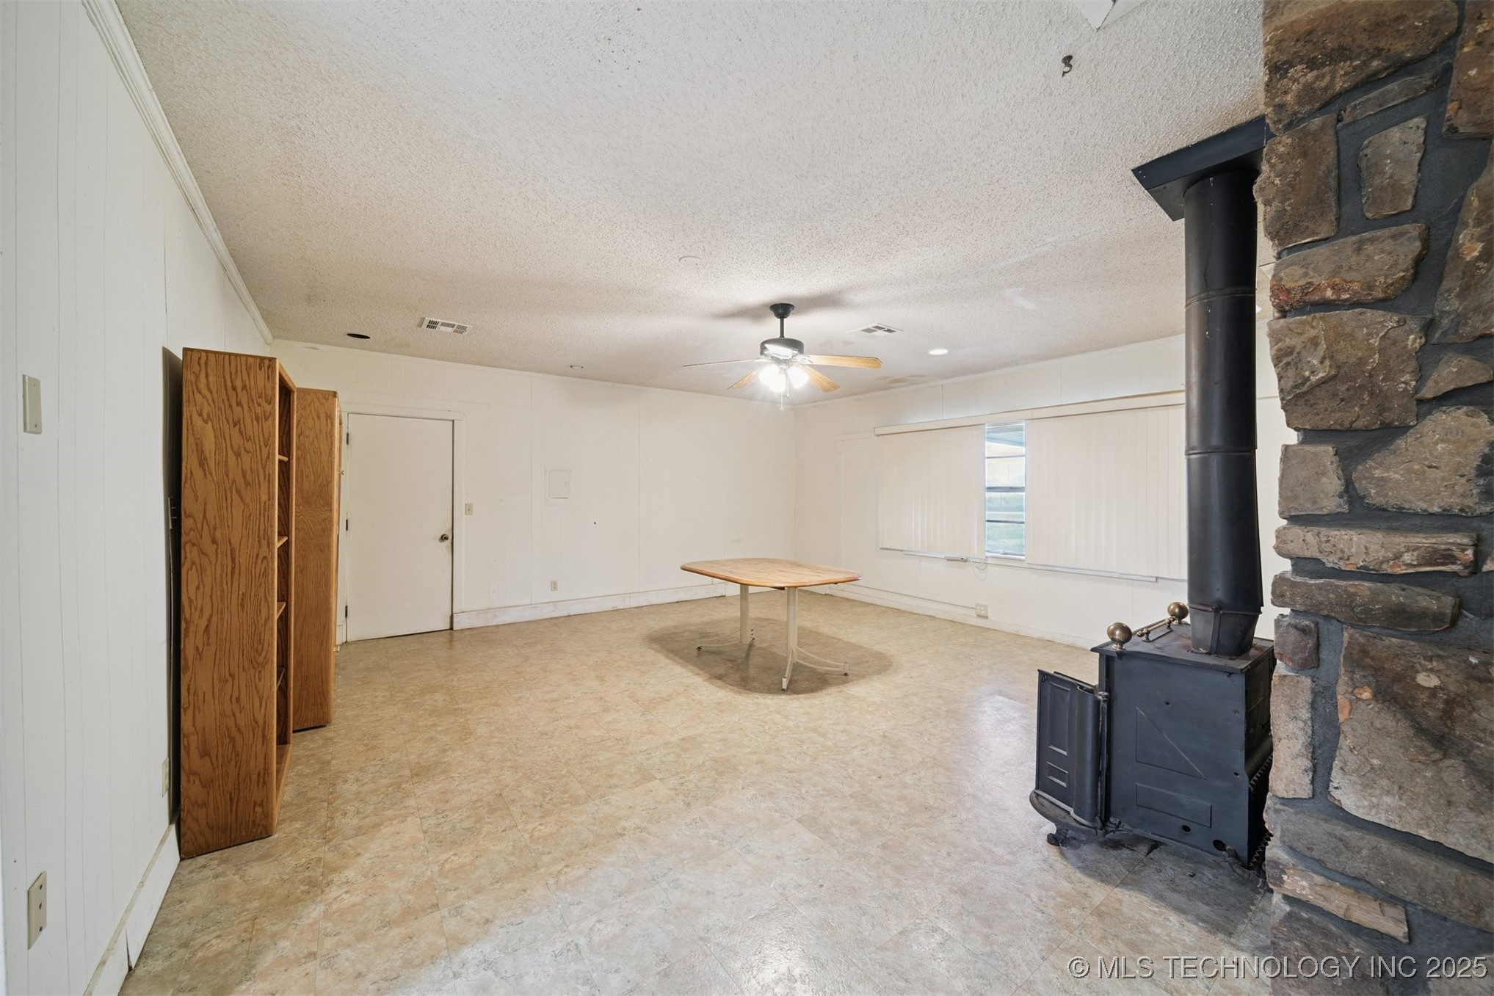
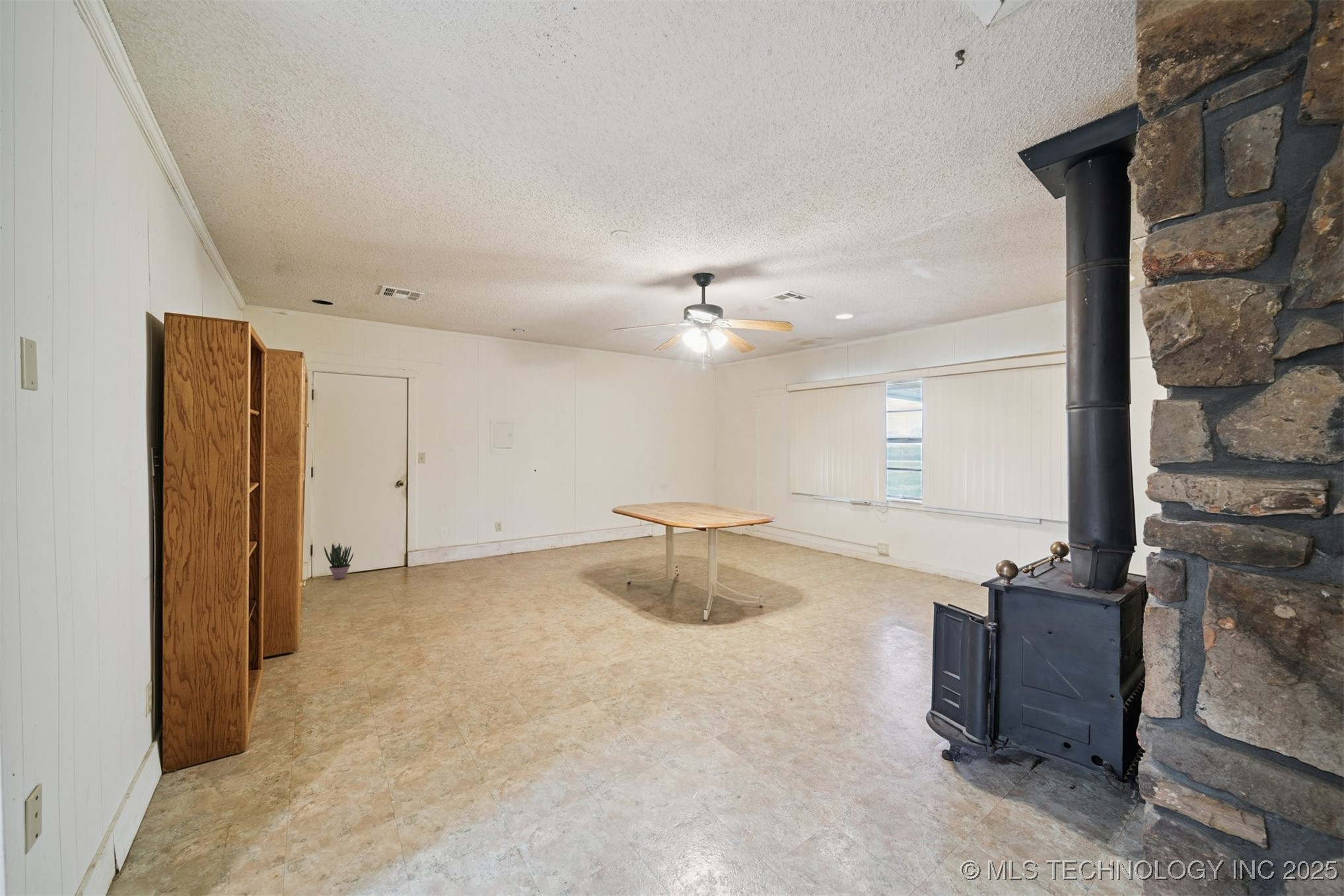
+ potted plant [323,542,354,580]
